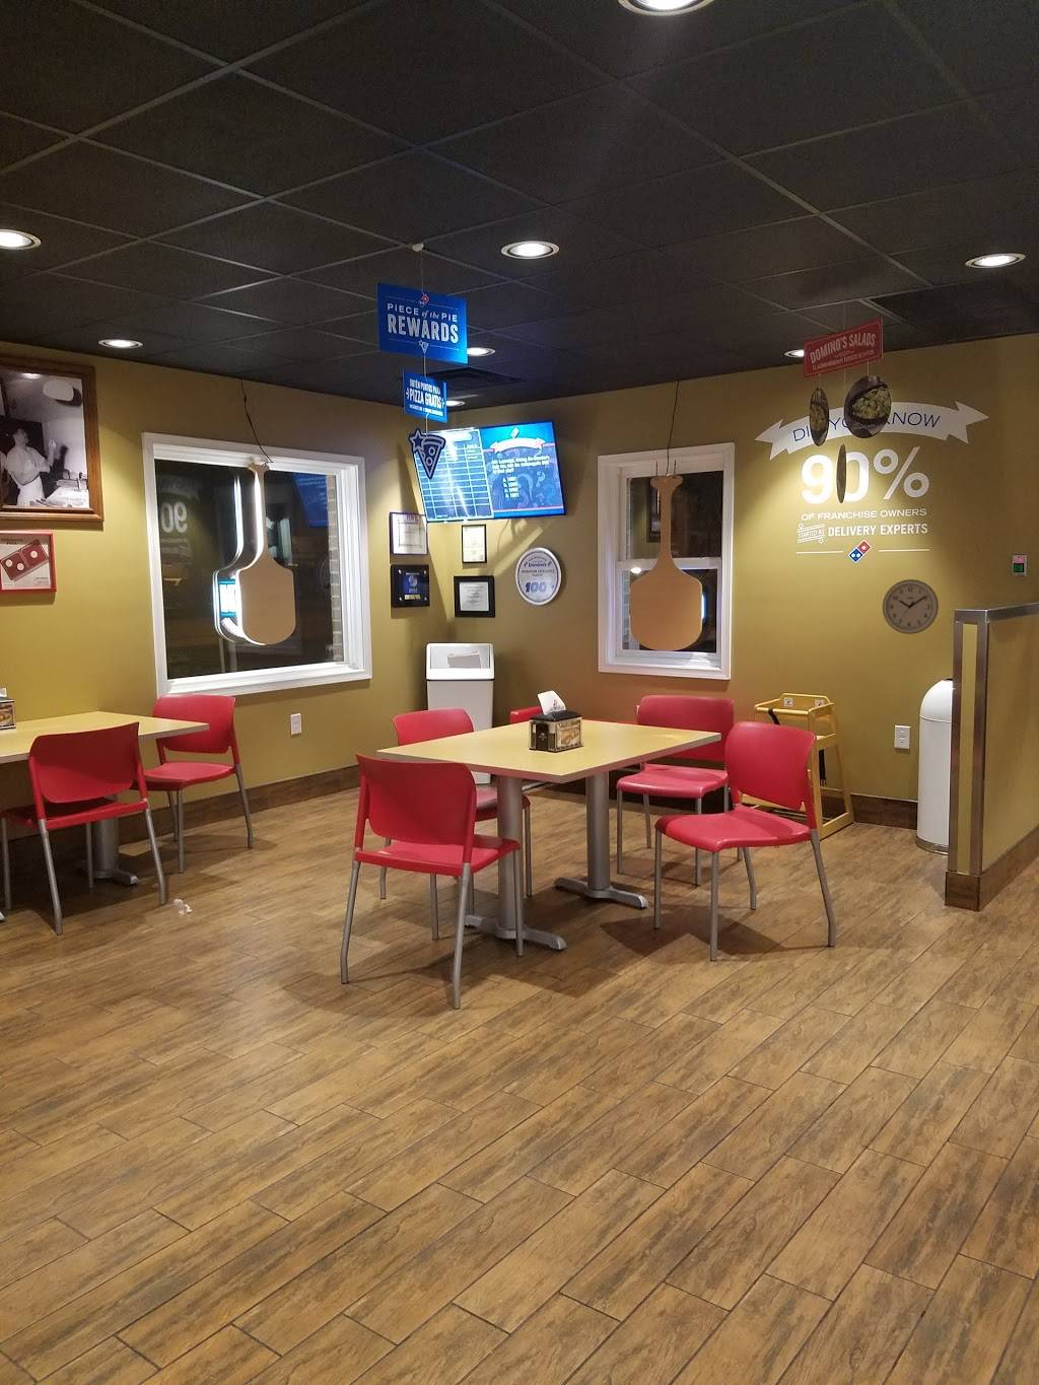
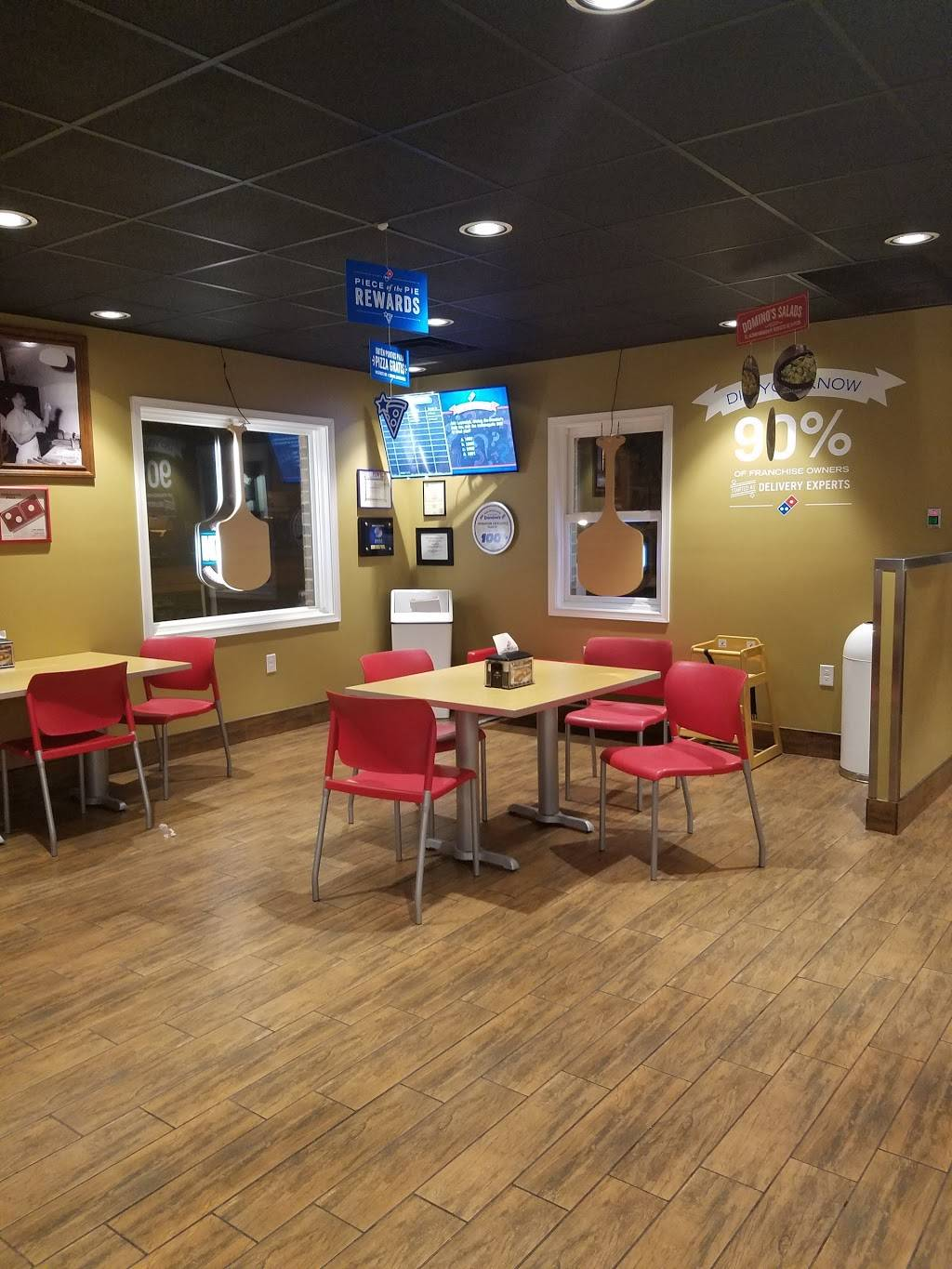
- wall clock [882,578,940,635]
